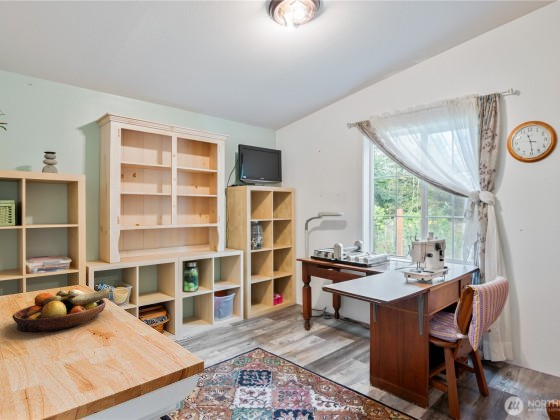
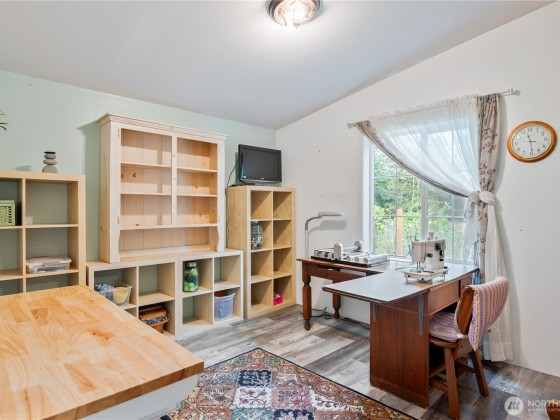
- fruit bowl [11,287,113,333]
